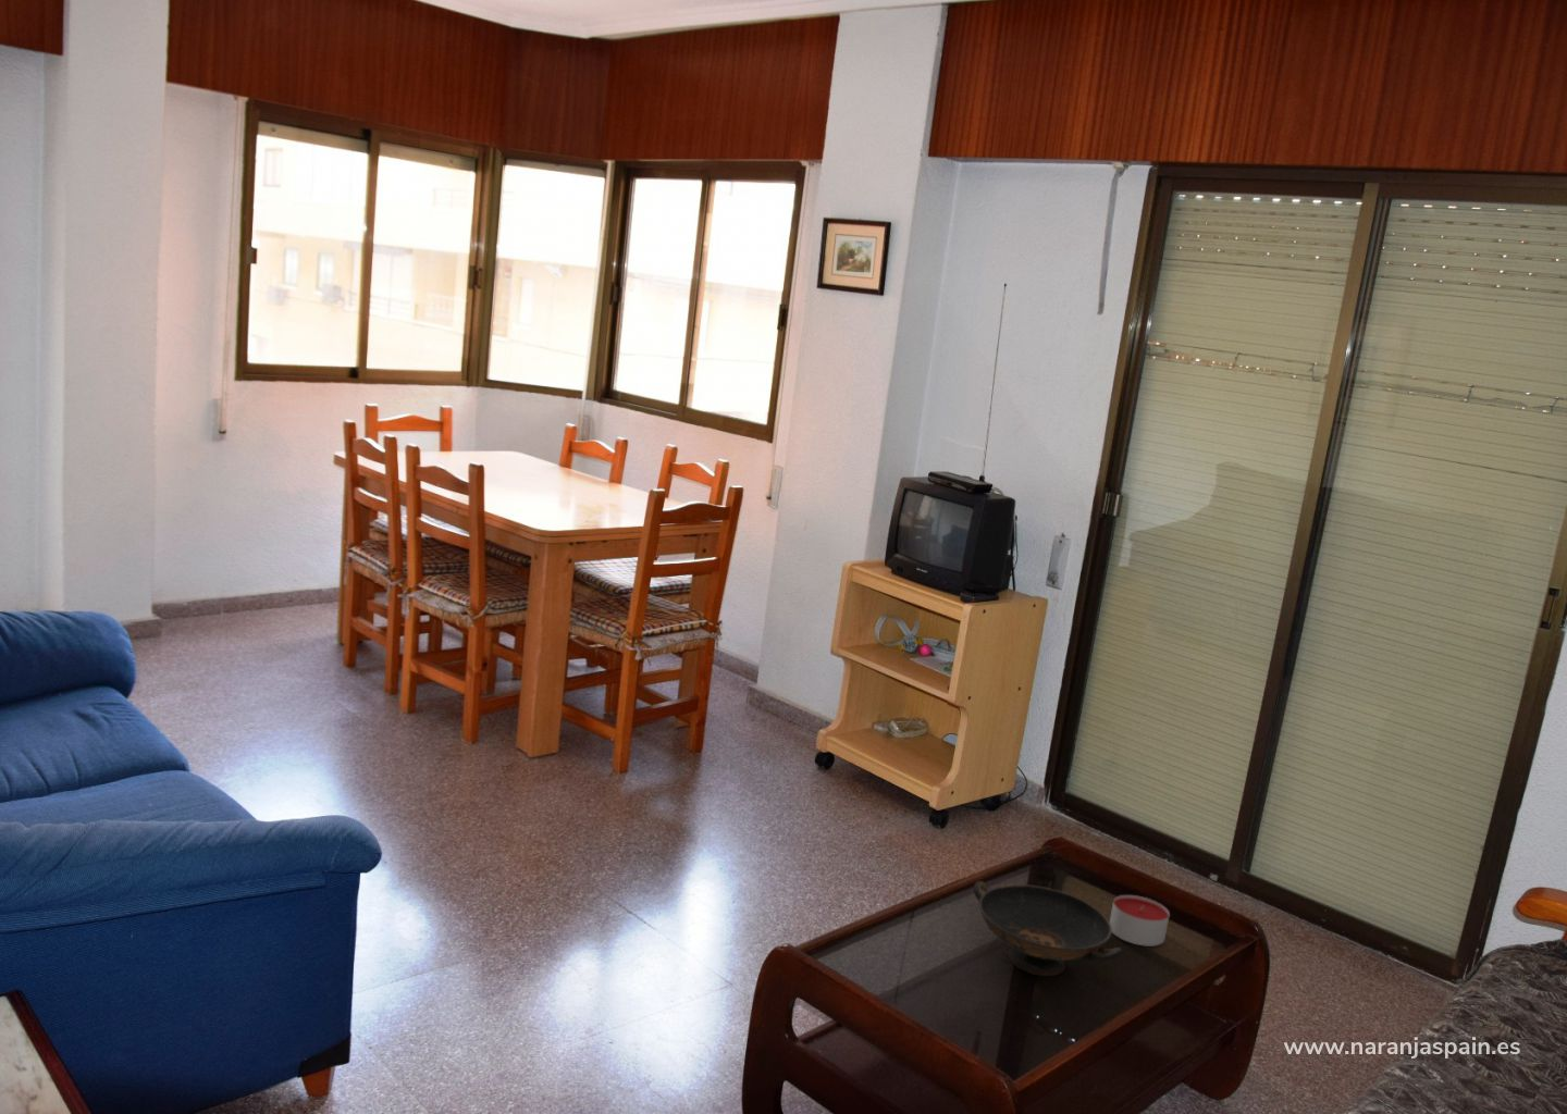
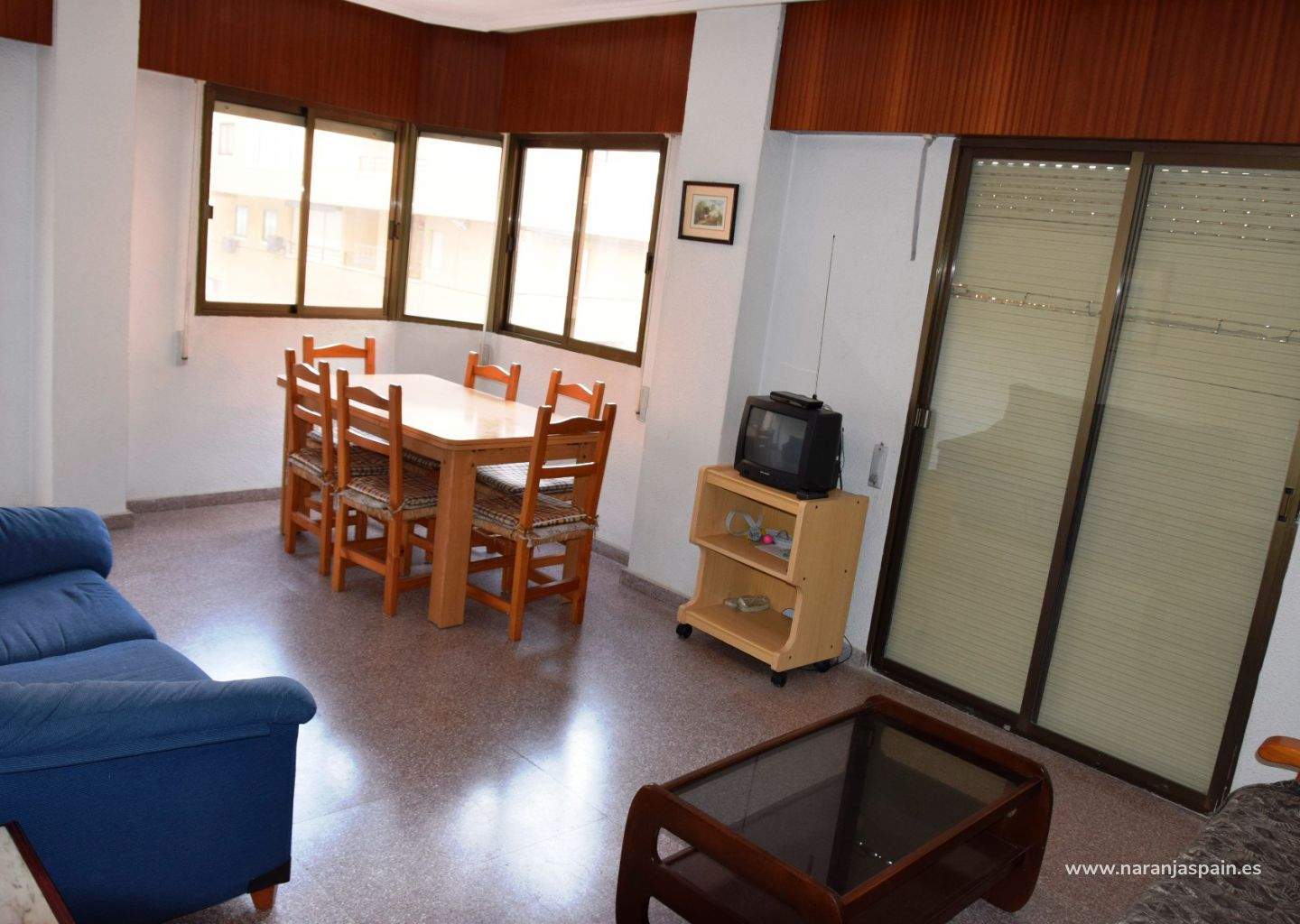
- candle [1109,895,1170,948]
- decorative bowl [973,880,1123,977]
